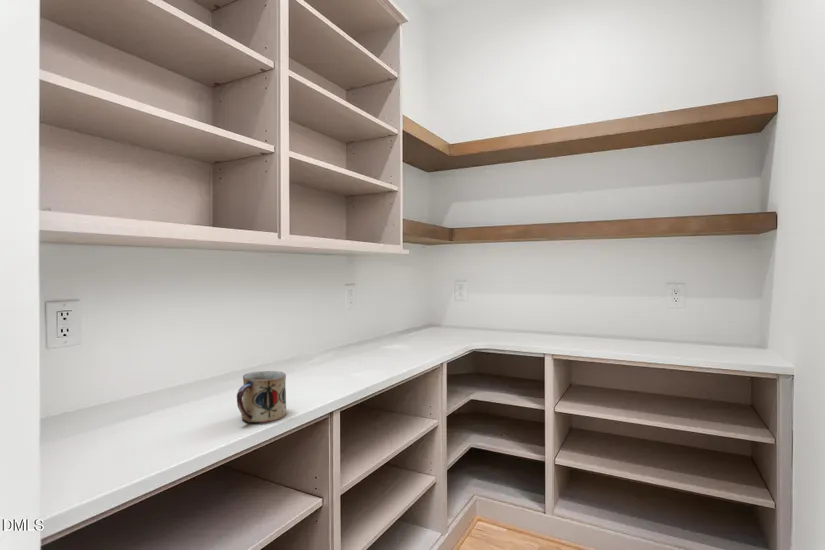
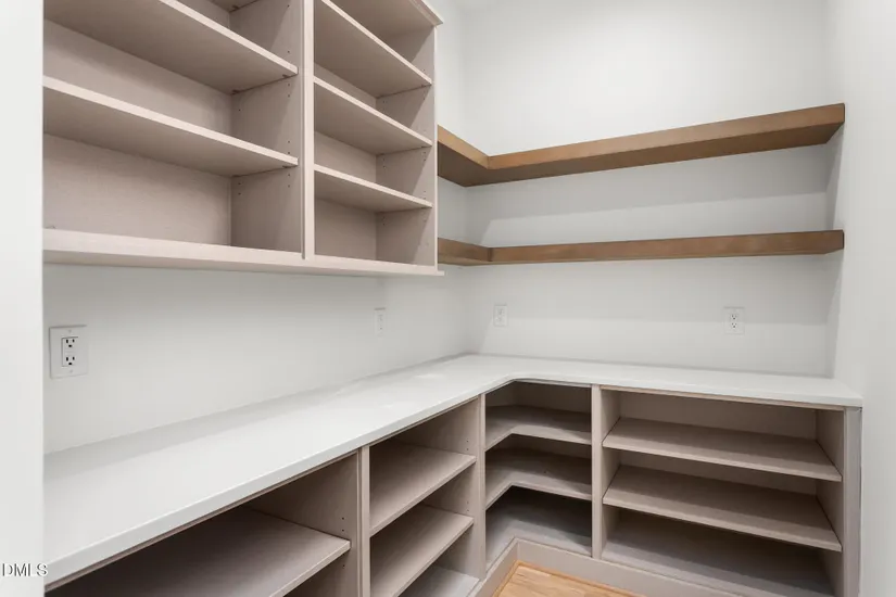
- mug [236,370,287,424]
